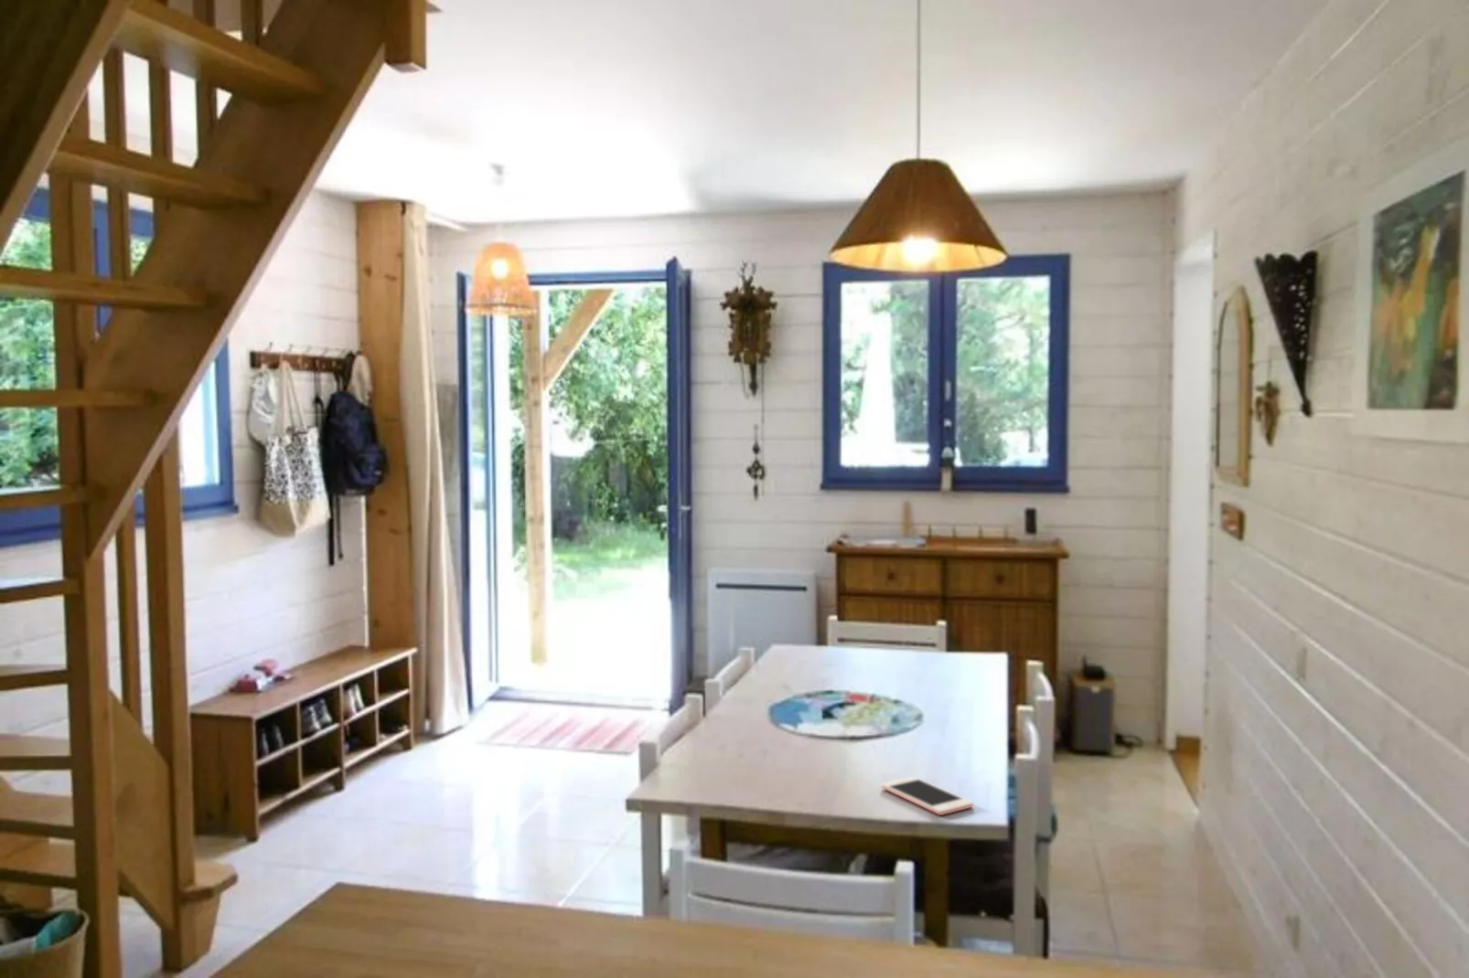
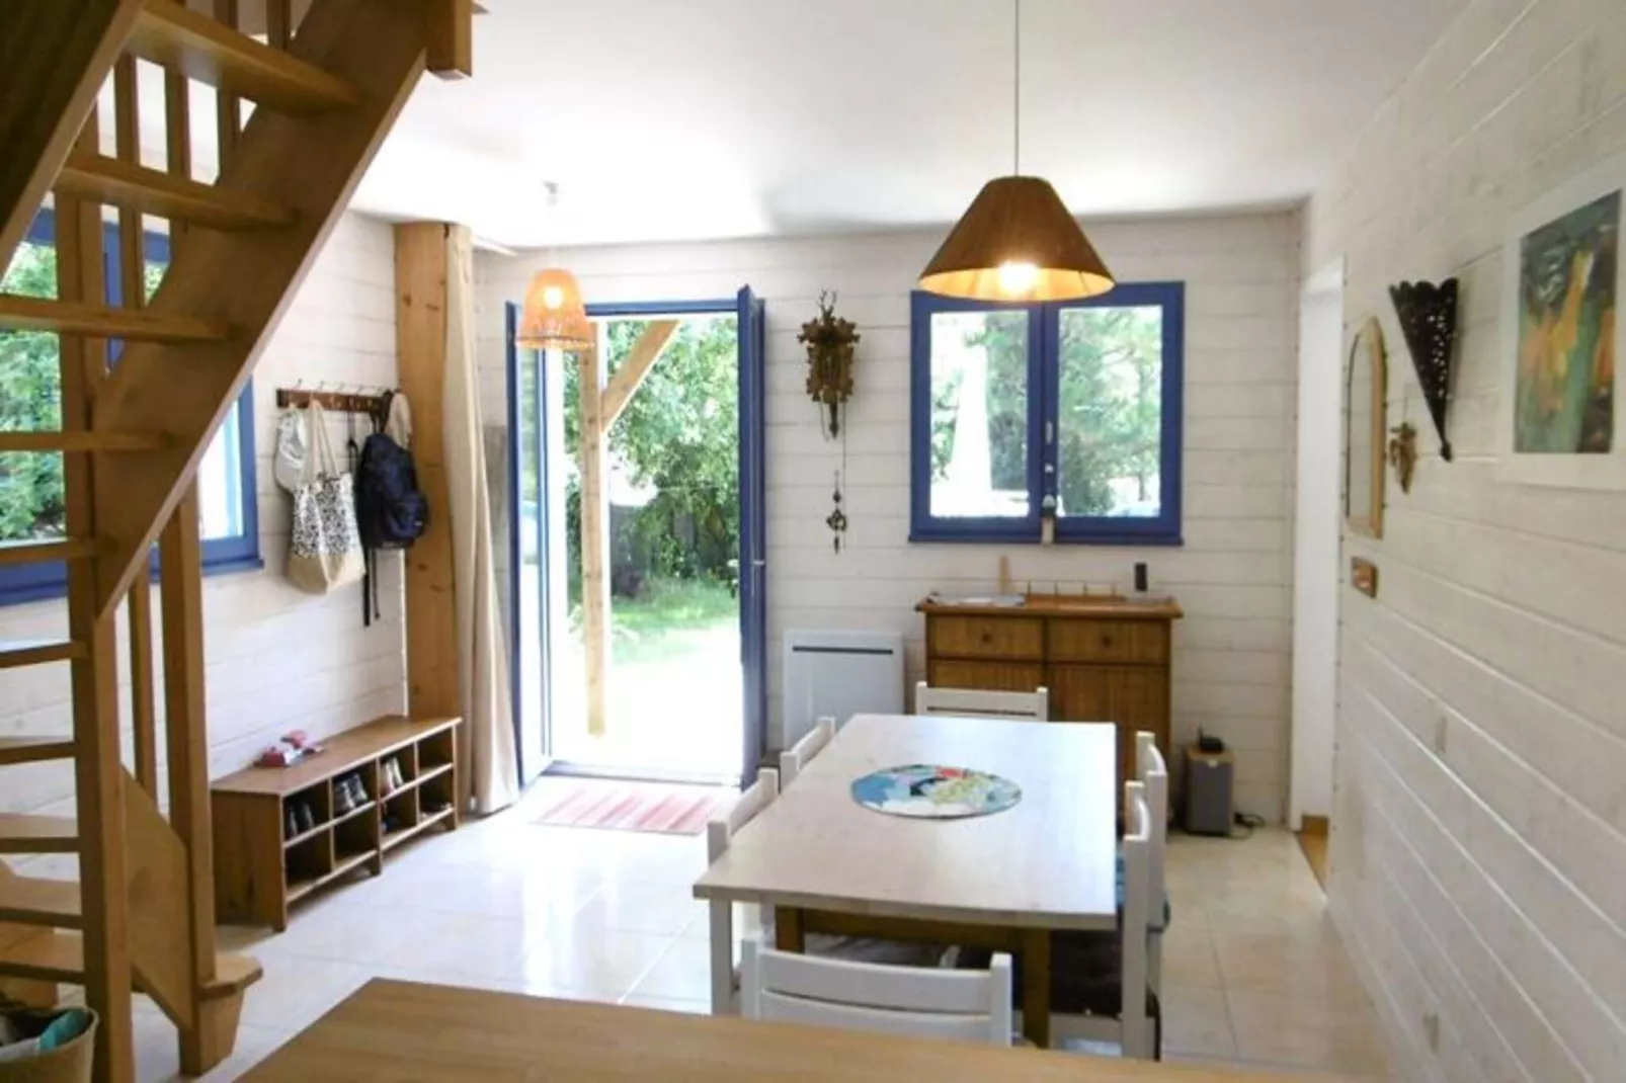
- cell phone [880,776,974,816]
